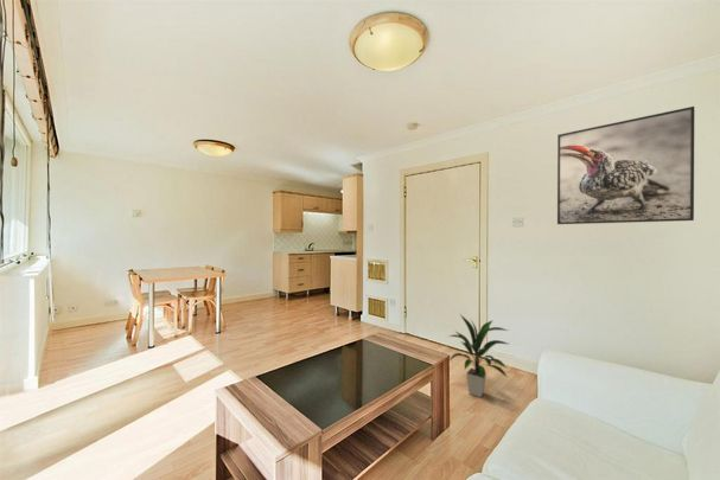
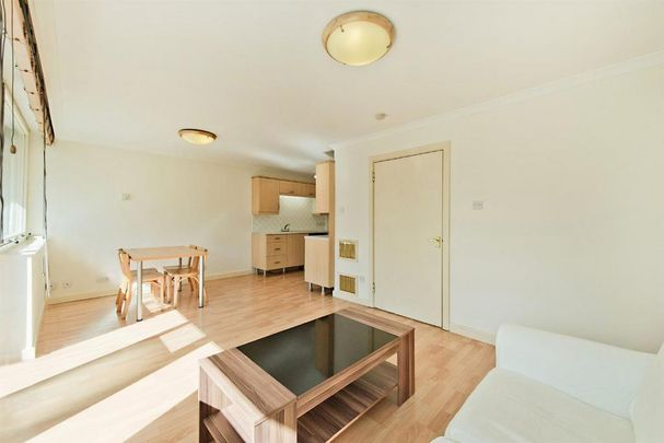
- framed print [556,105,695,225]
- indoor plant [448,313,509,398]
